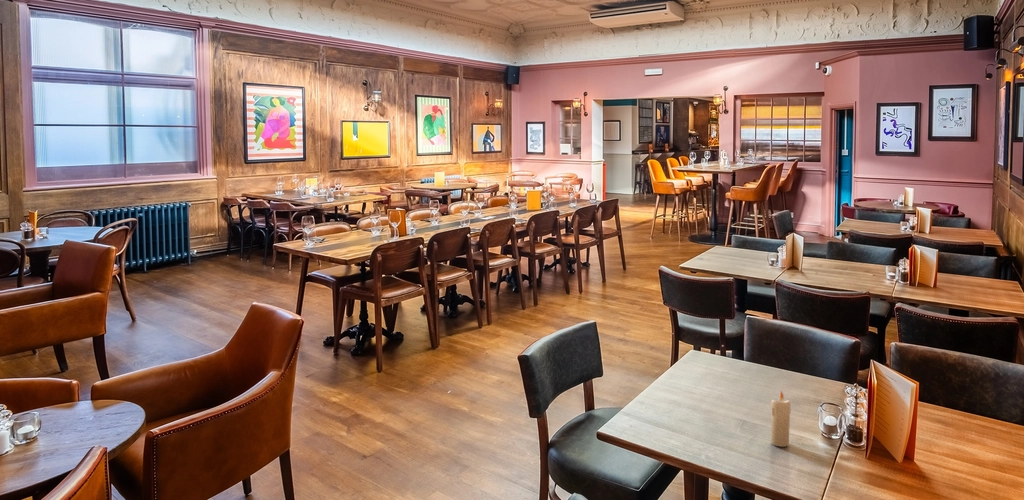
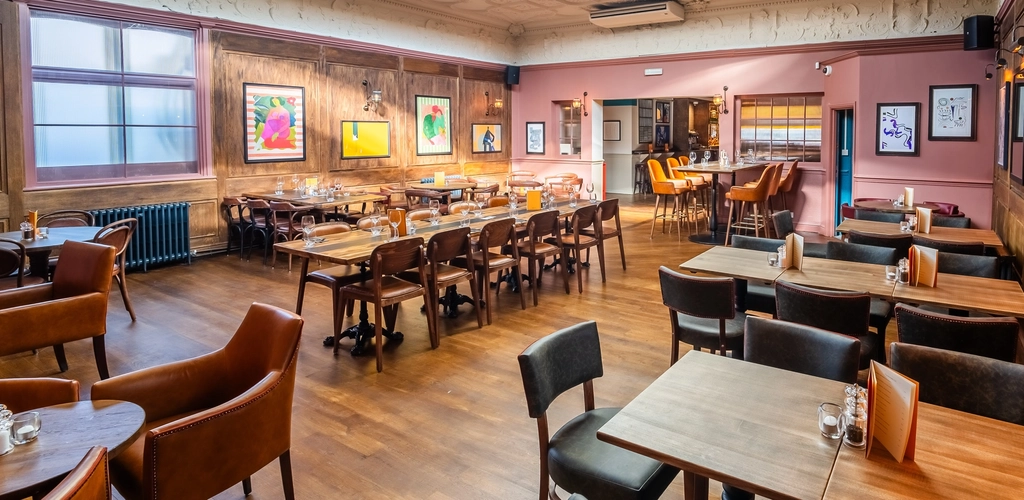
- candle [770,390,792,448]
